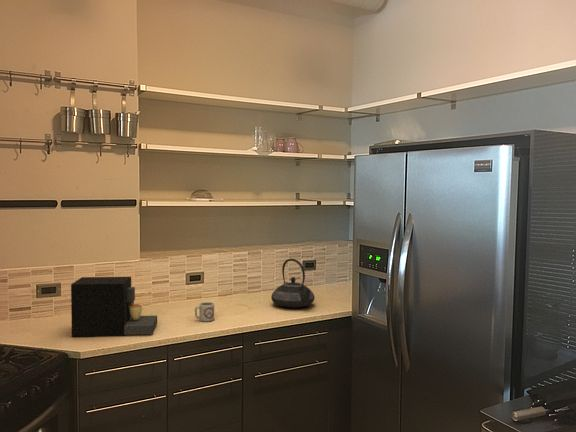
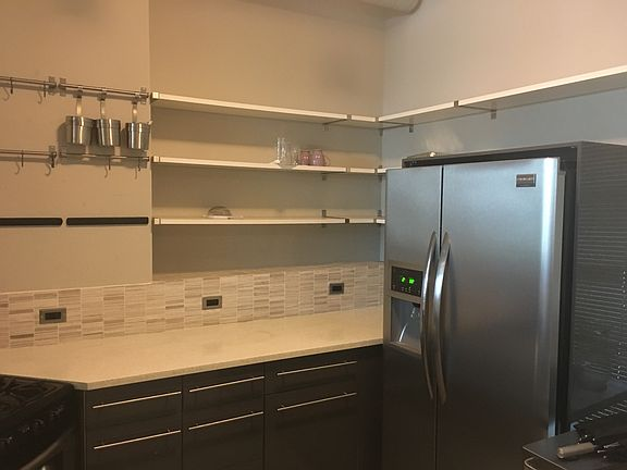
- cup [194,301,215,323]
- teapot [270,258,316,309]
- coffee maker [70,276,158,338]
